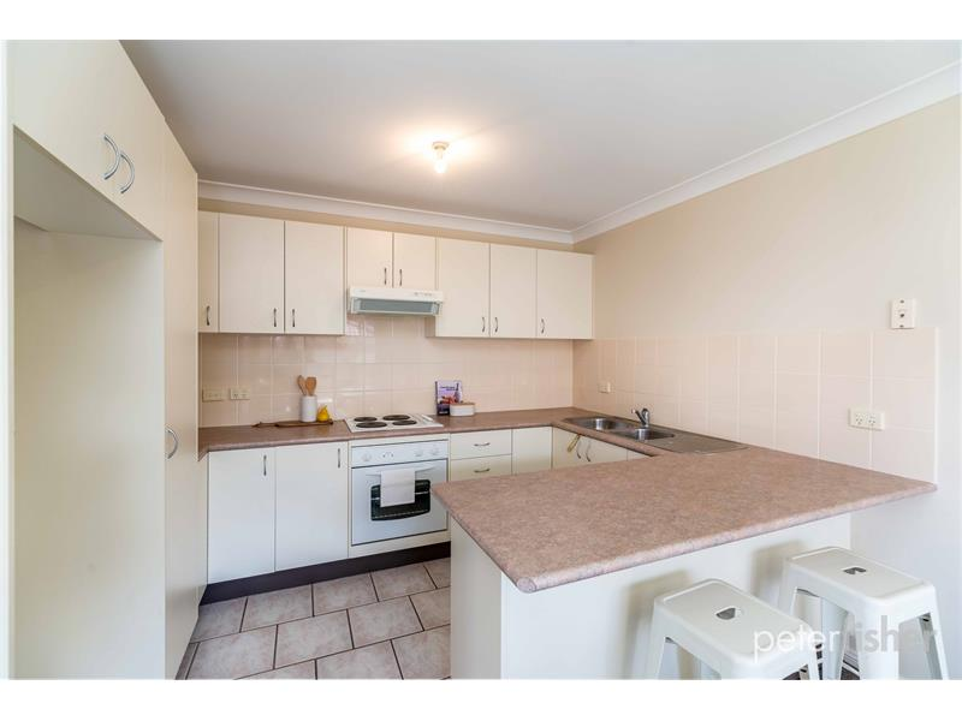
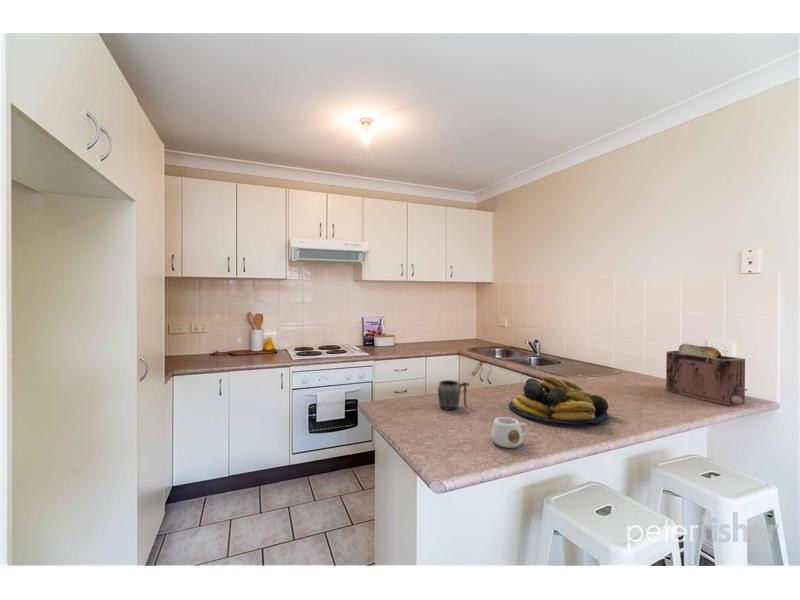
+ fruit bowl [508,375,610,425]
+ mug [437,379,470,411]
+ toaster [665,343,749,407]
+ mug [490,416,529,449]
